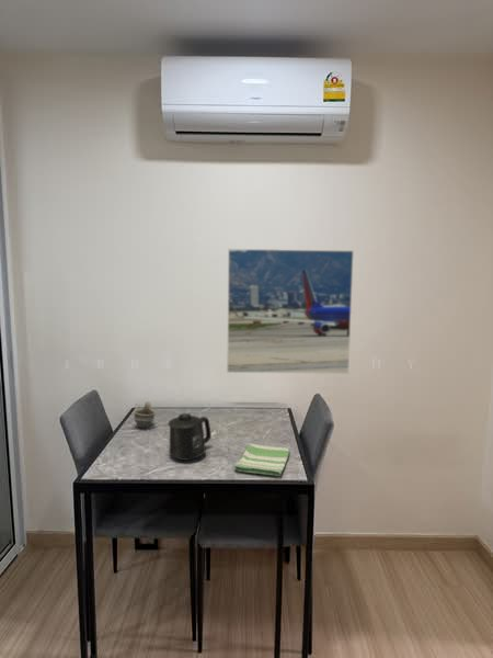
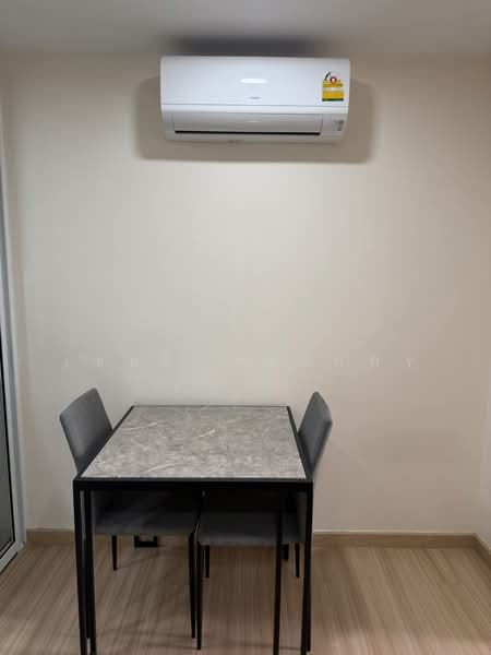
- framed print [226,248,355,375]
- cup [133,400,157,429]
- mug [167,412,213,462]
- dish towel [233,443,290,477]
